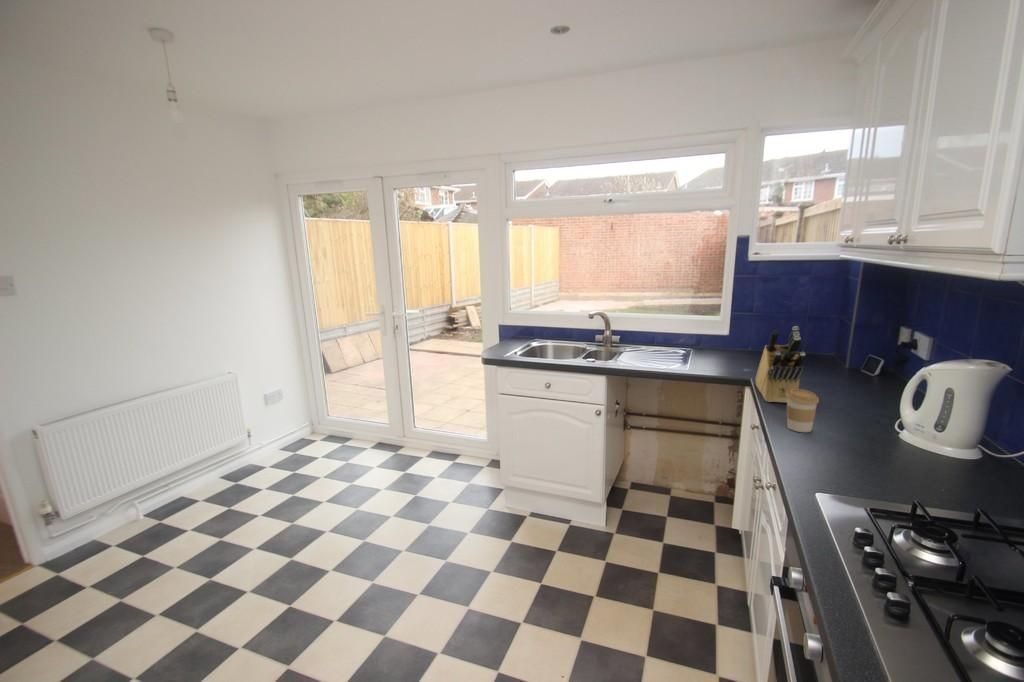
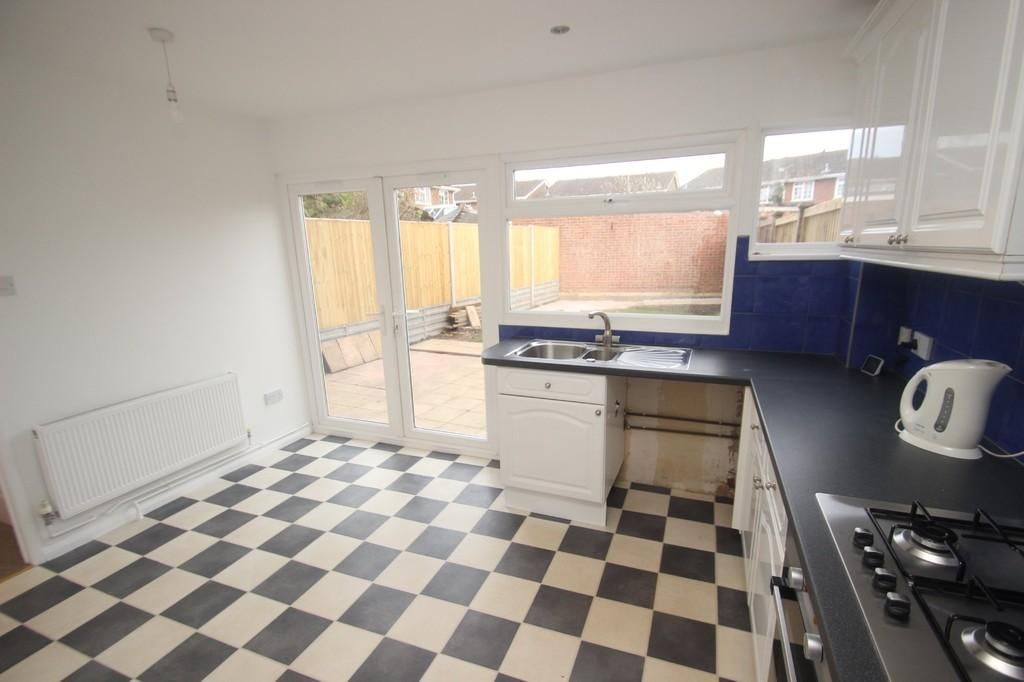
- knife block [754,325,807,404]
- coffee cup [786,388,820,433]
